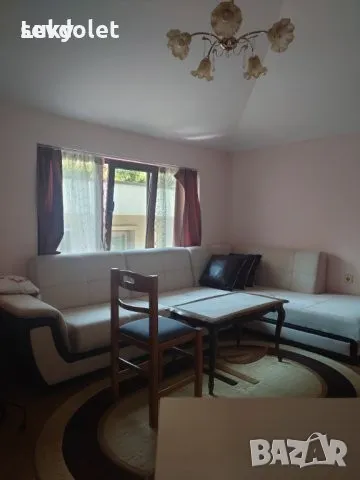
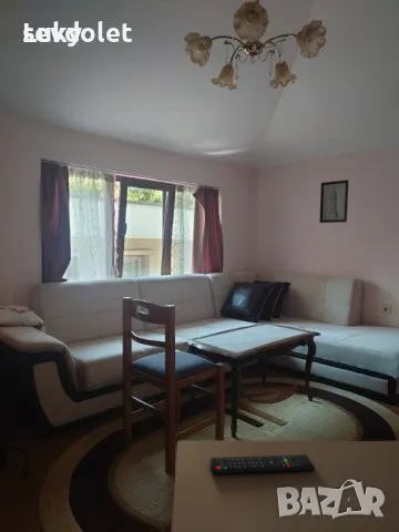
+ remote control [209,453,316,474]
+ wall art [318,178,349,224]
